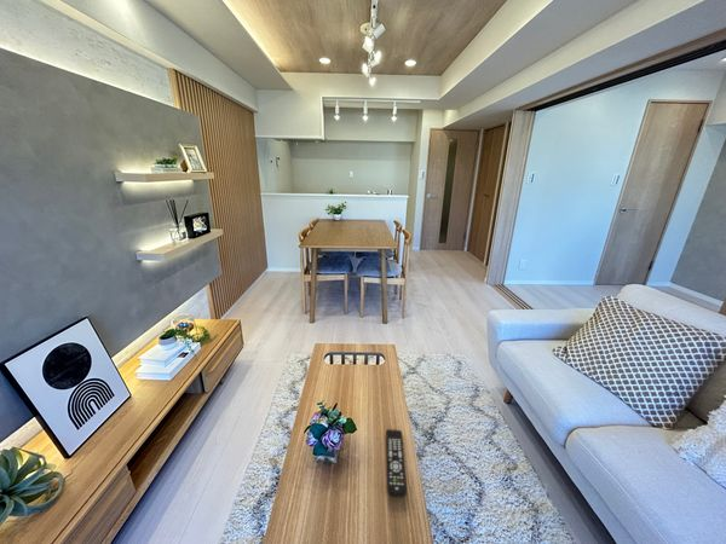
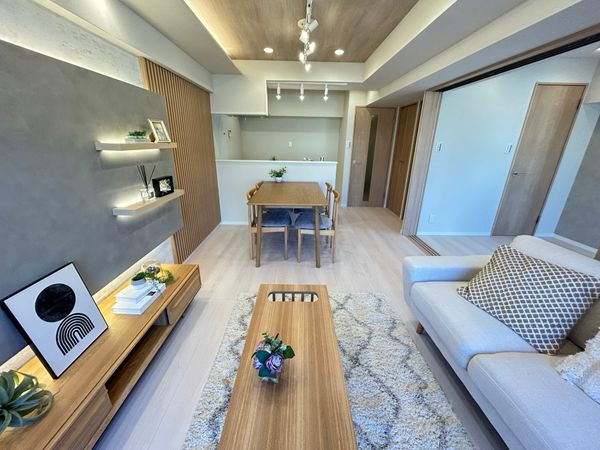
- remote control [385,428,408,498]
